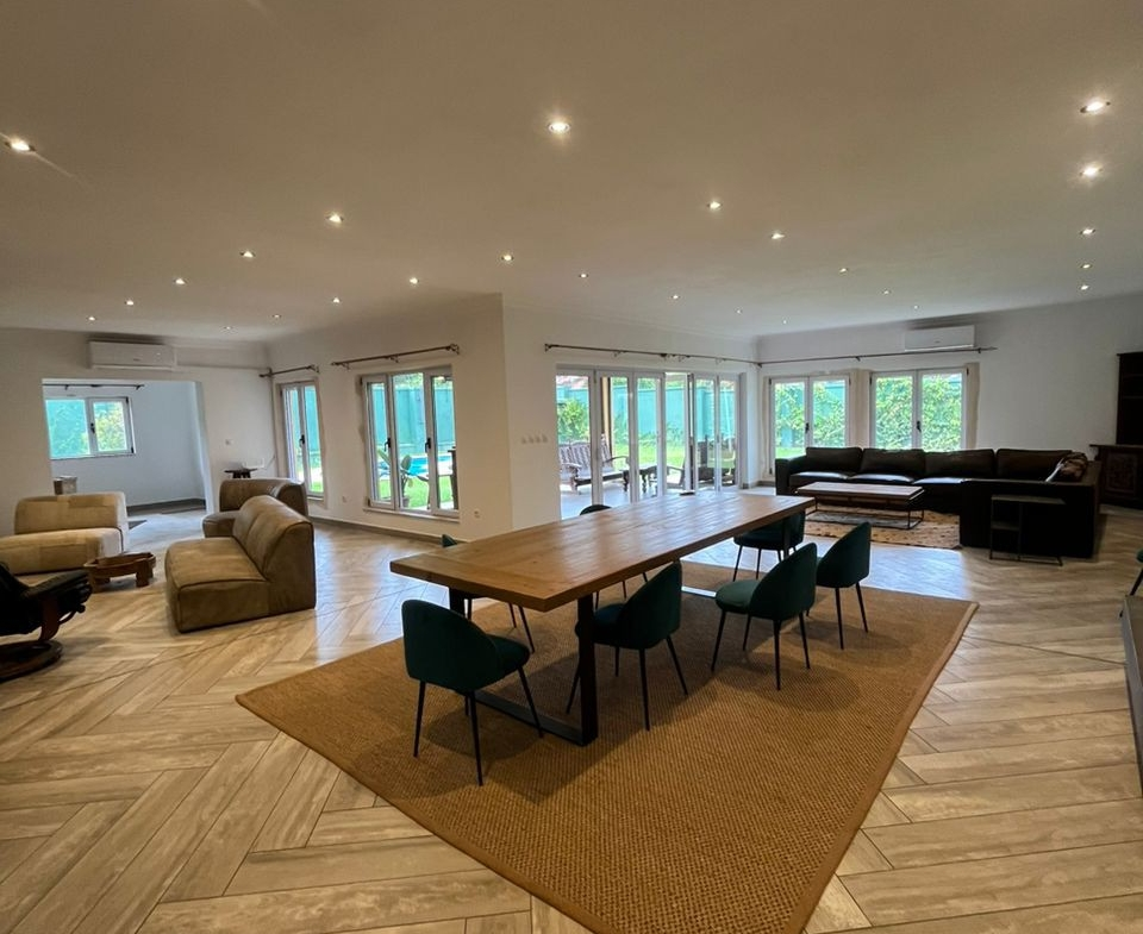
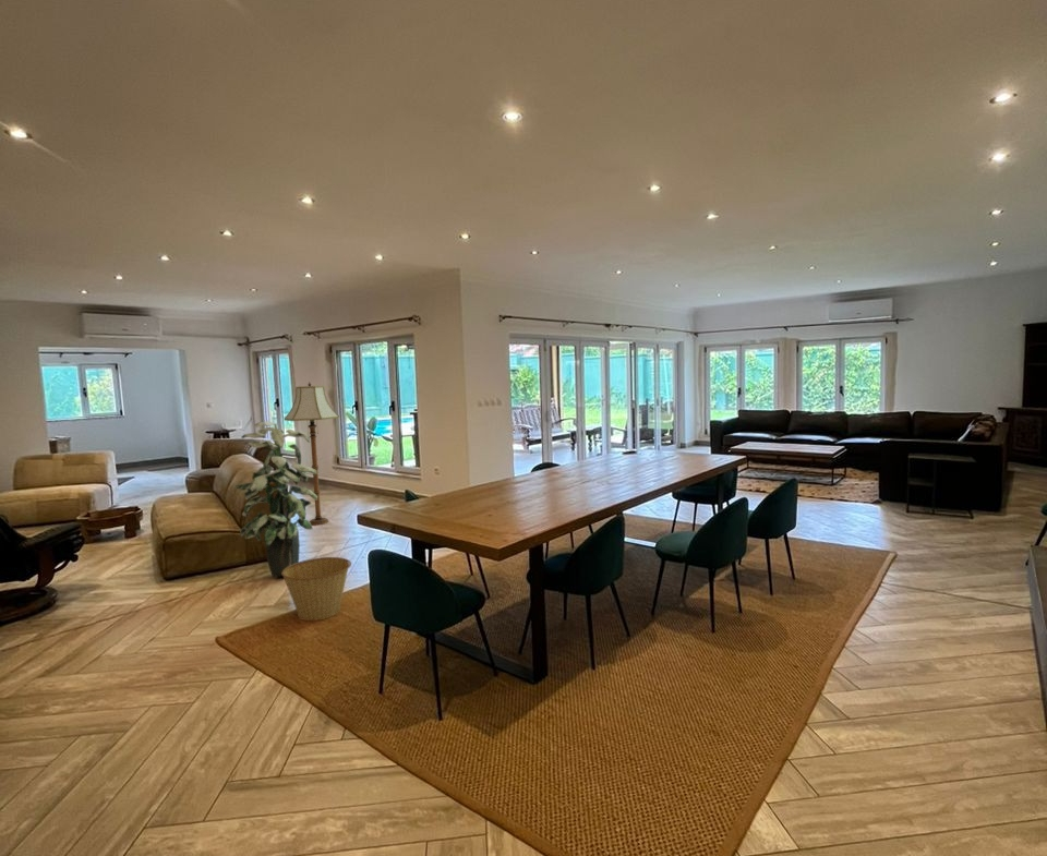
+ floor lamp [284,381,340,526]
+ indoor plant [232,421,317,578]
+ basket [281,556,352,622]
